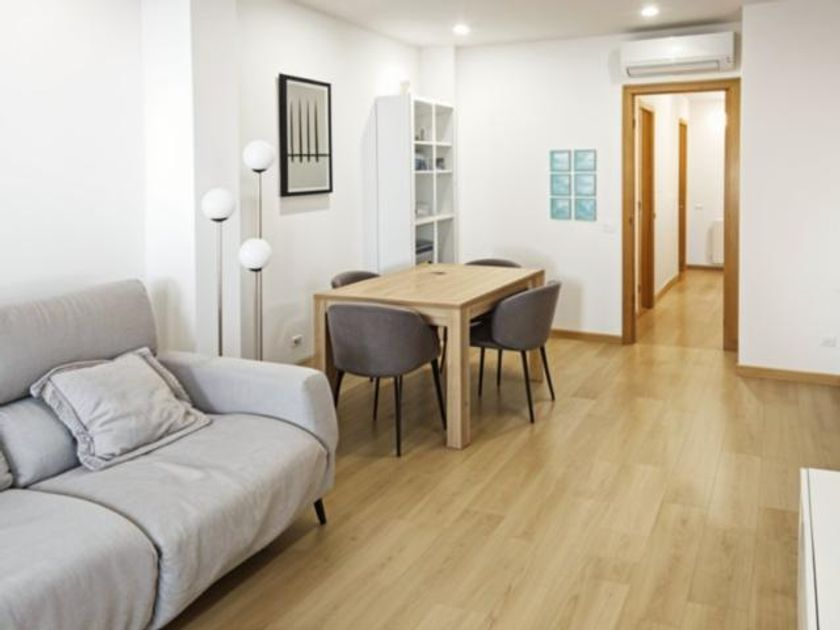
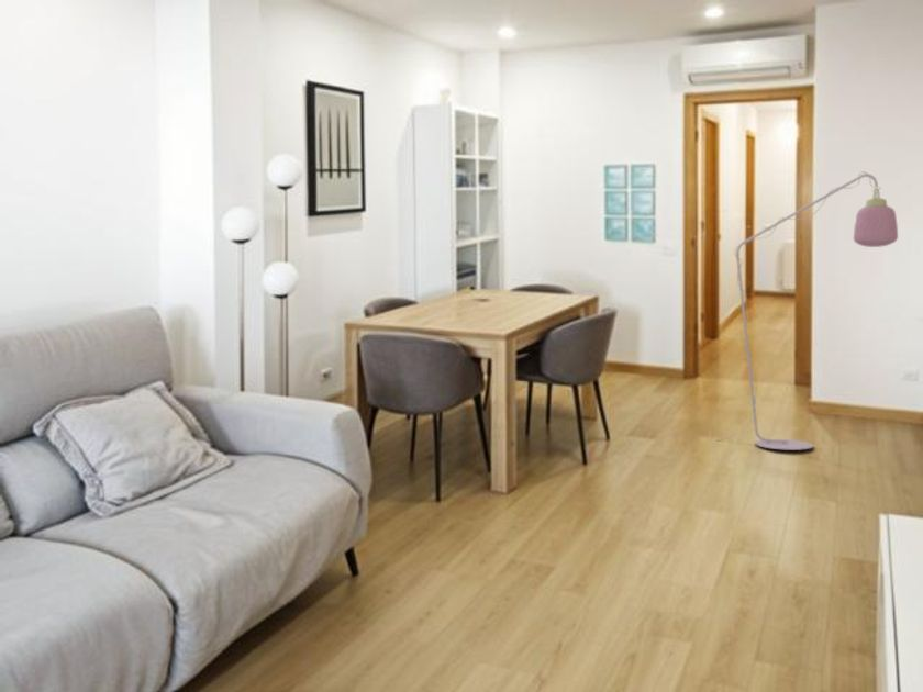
+ floor lamp [716,171,899,451]
